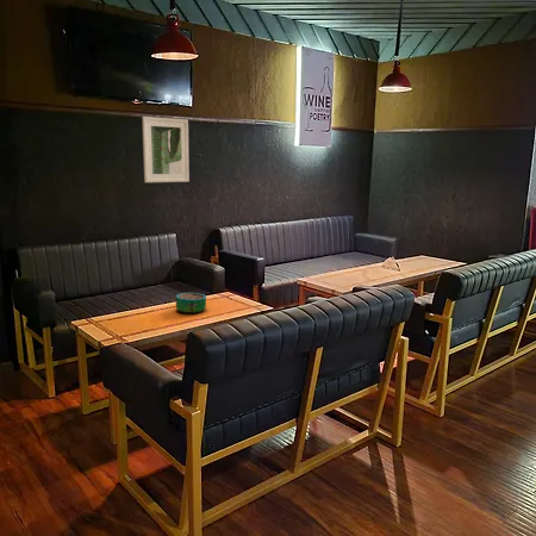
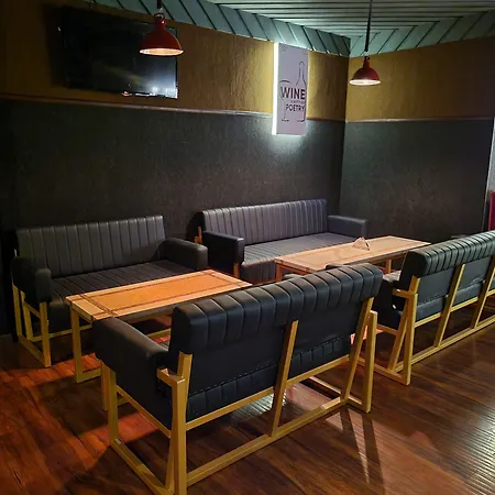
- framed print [141,116,191,183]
- decorative bowl [175,292,207,314]
